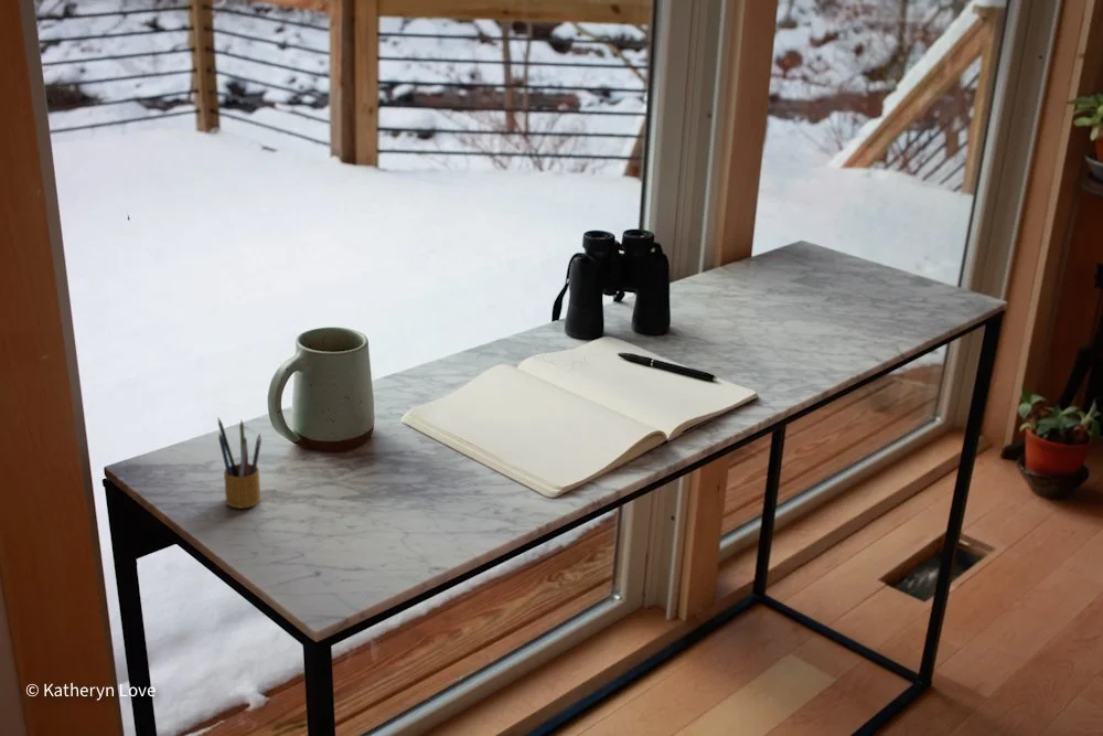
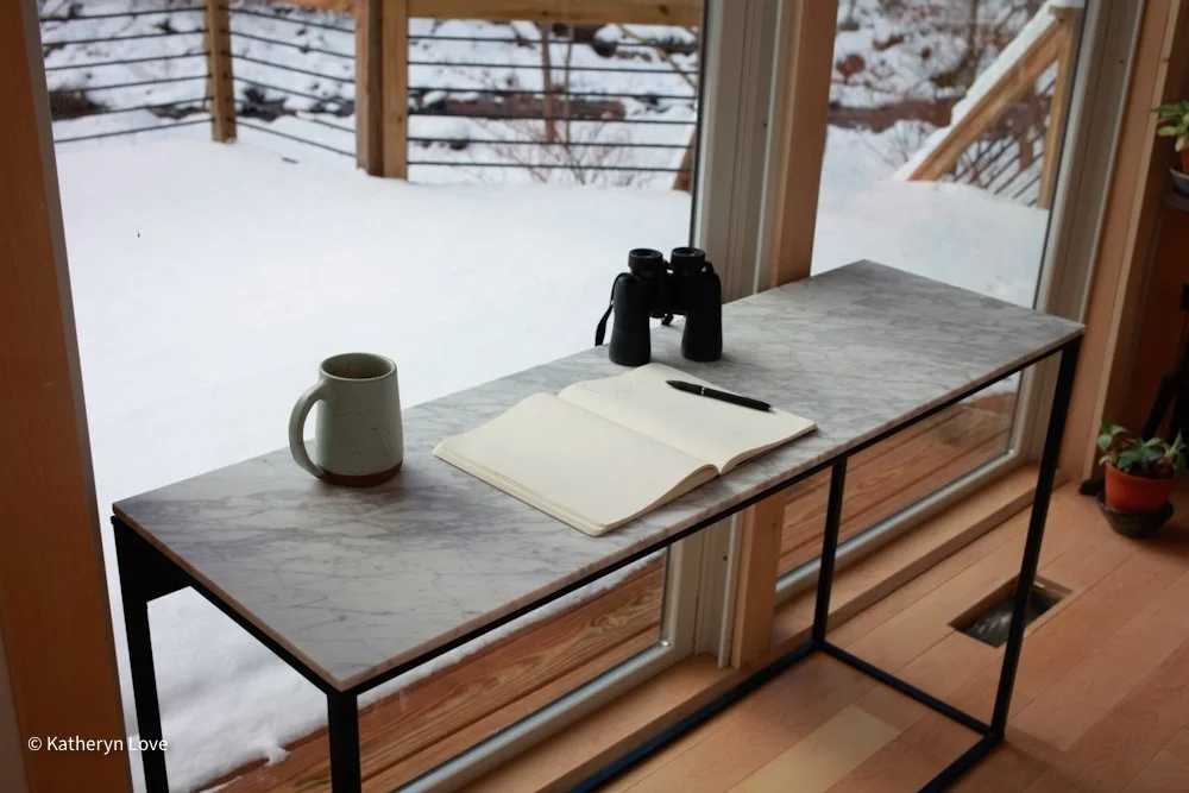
- pencil box [217,417,263,510]
